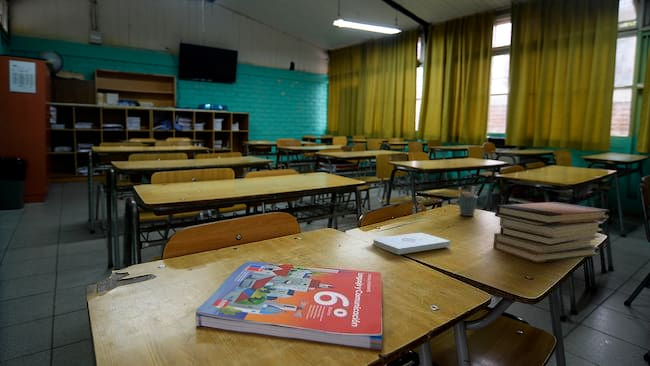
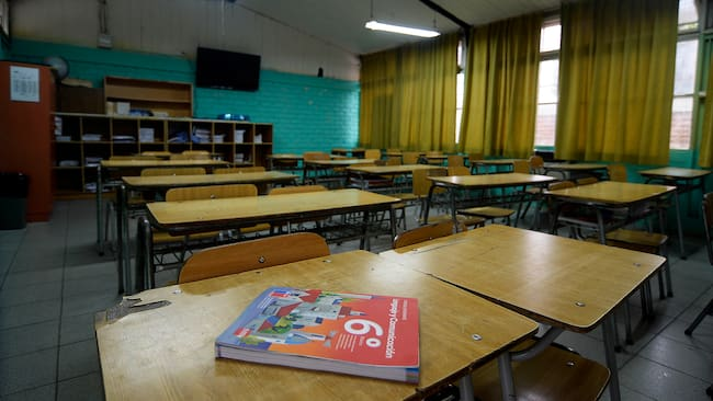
- book stack [492,201,610,263]
- pen holder [457,186,479,217]
- notepad [372,232,452,255]
